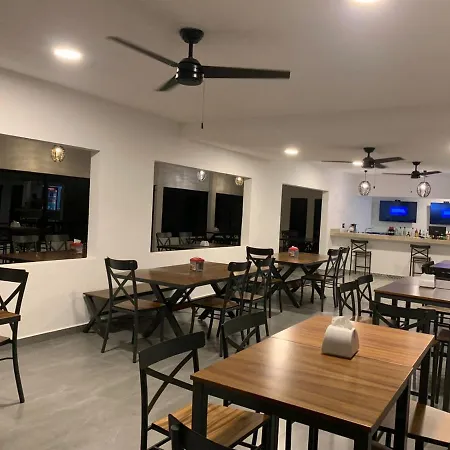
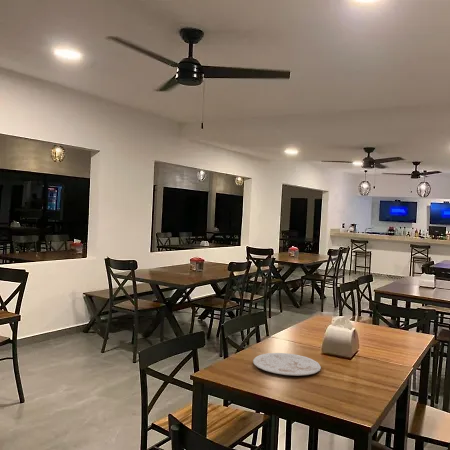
+ plate [252,352,322,377]
